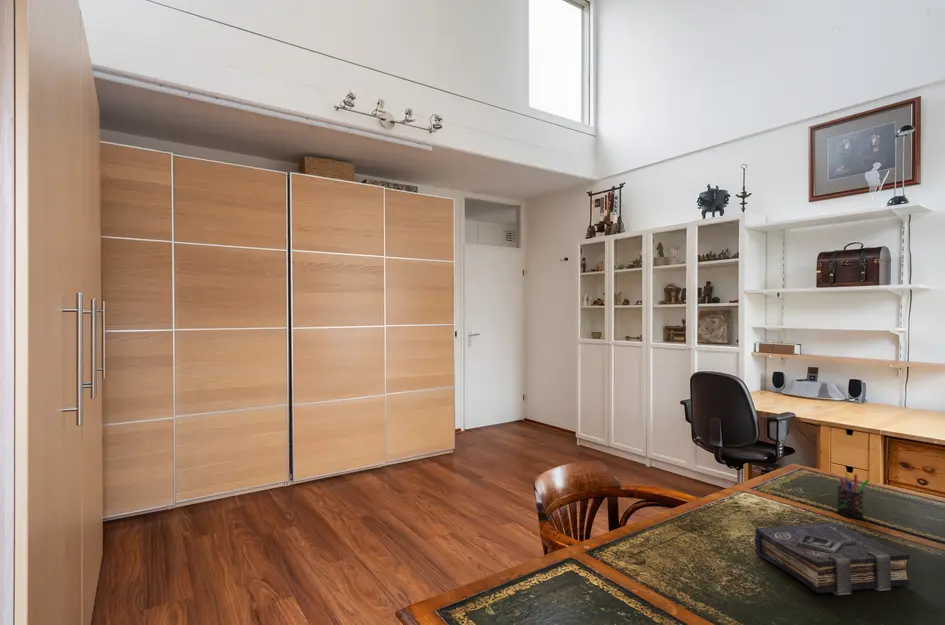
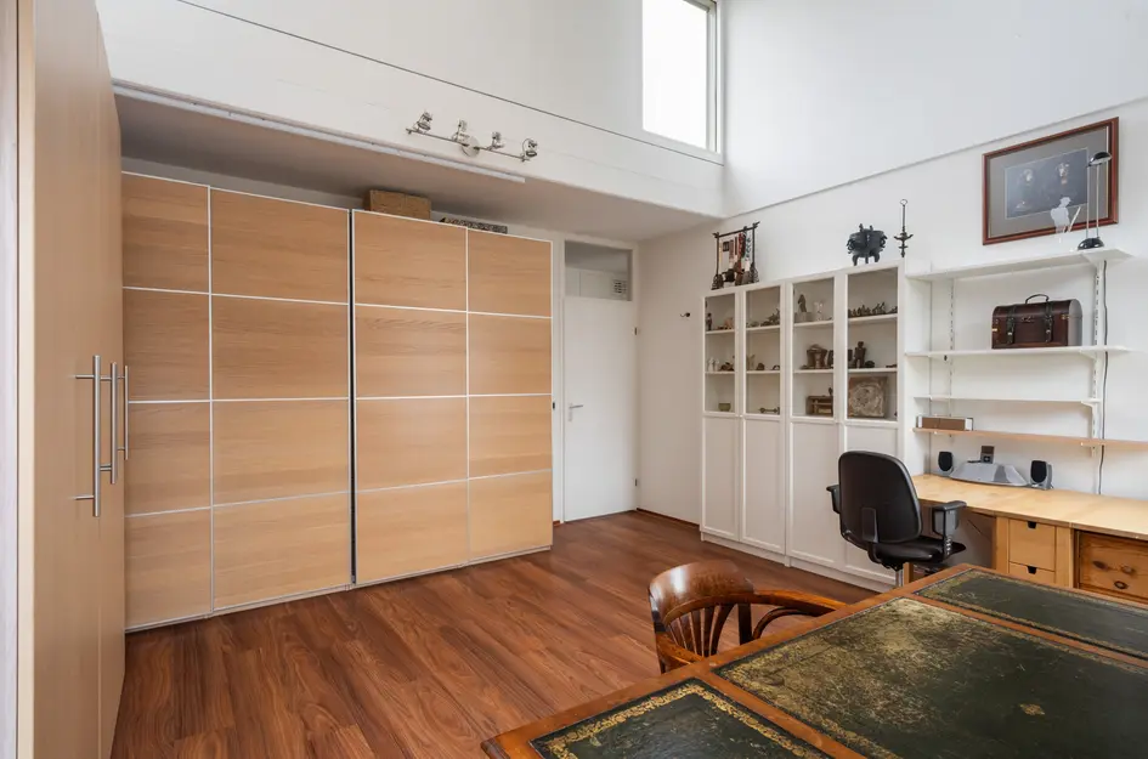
- book [754,522,912,596]
- pen holder [836,470,870,519]
